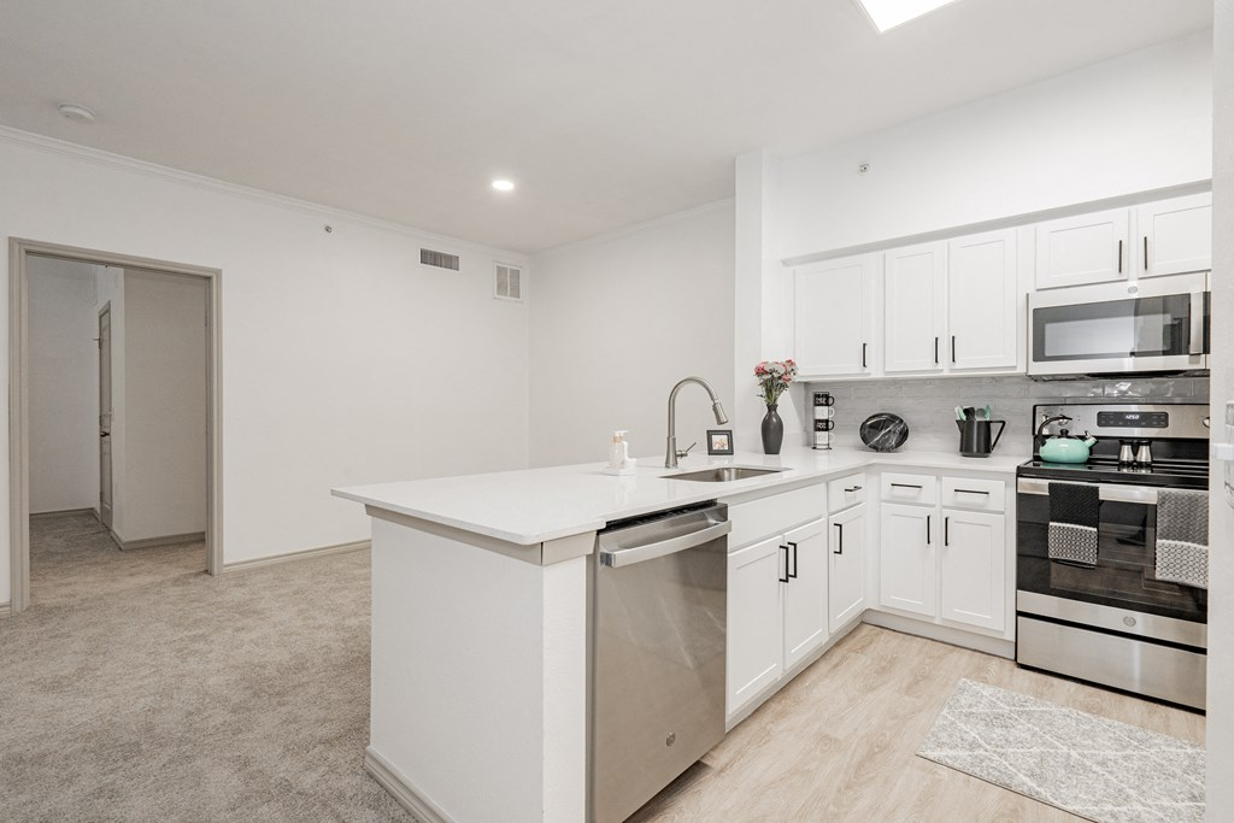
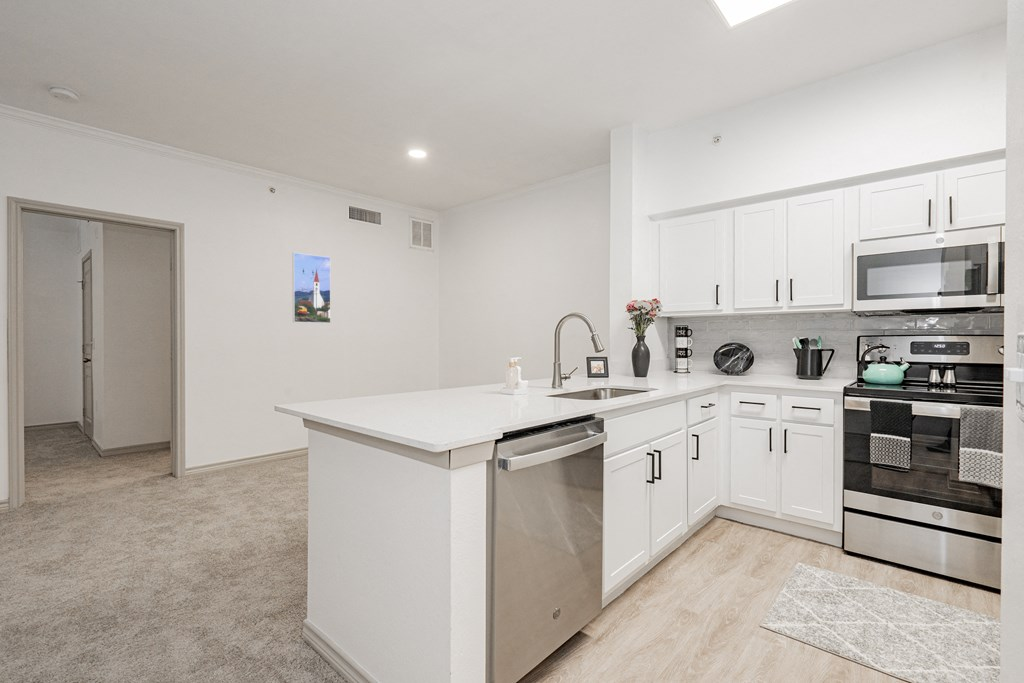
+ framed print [291,252,332,324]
